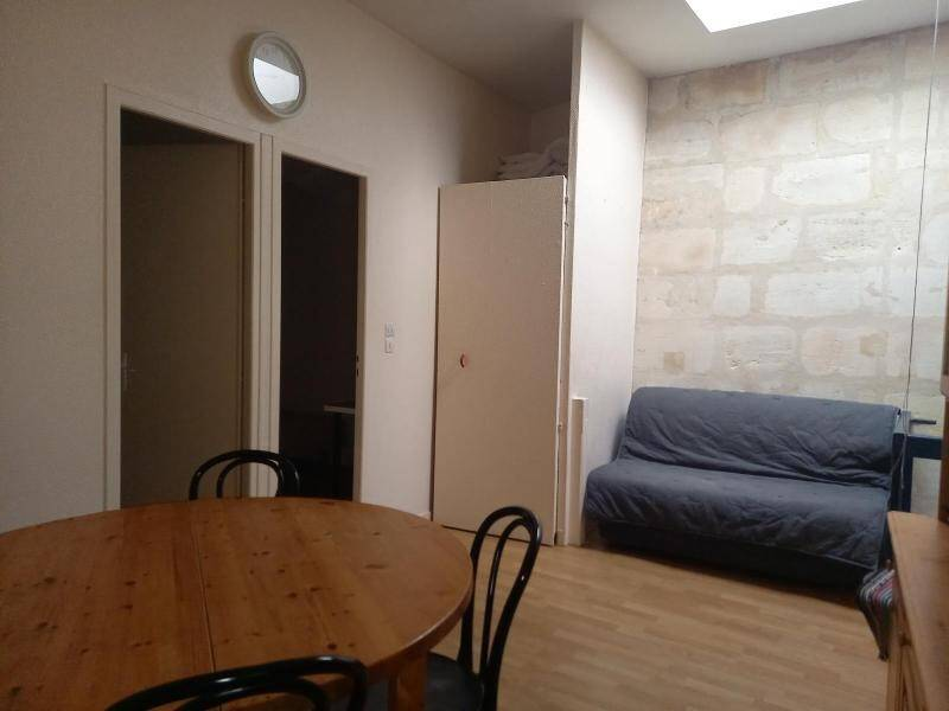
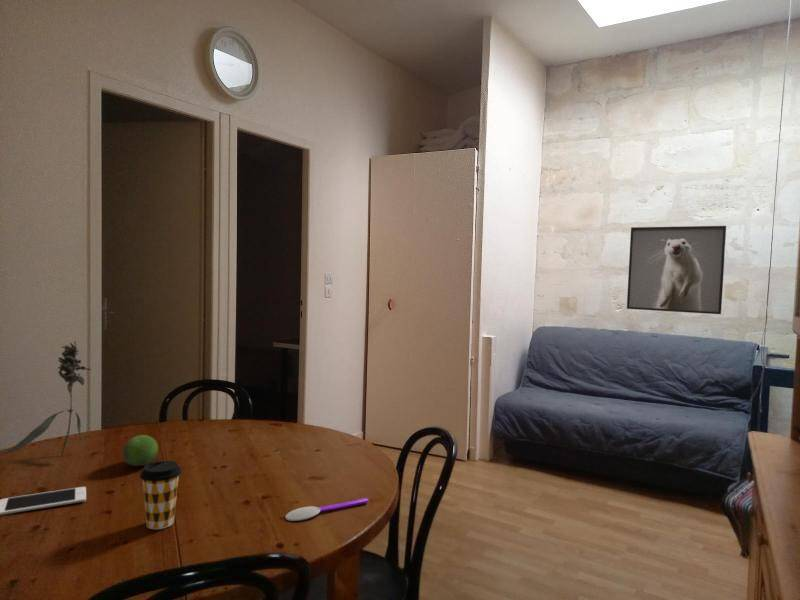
+ coffee cup [139,460,182,530]
+ fruit [122,434,159,467]
+ cell phone [0,486,87,516]
+ flower [0,340,92,457]
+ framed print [626,225,727,315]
+ spoon [284,497,369,522]
